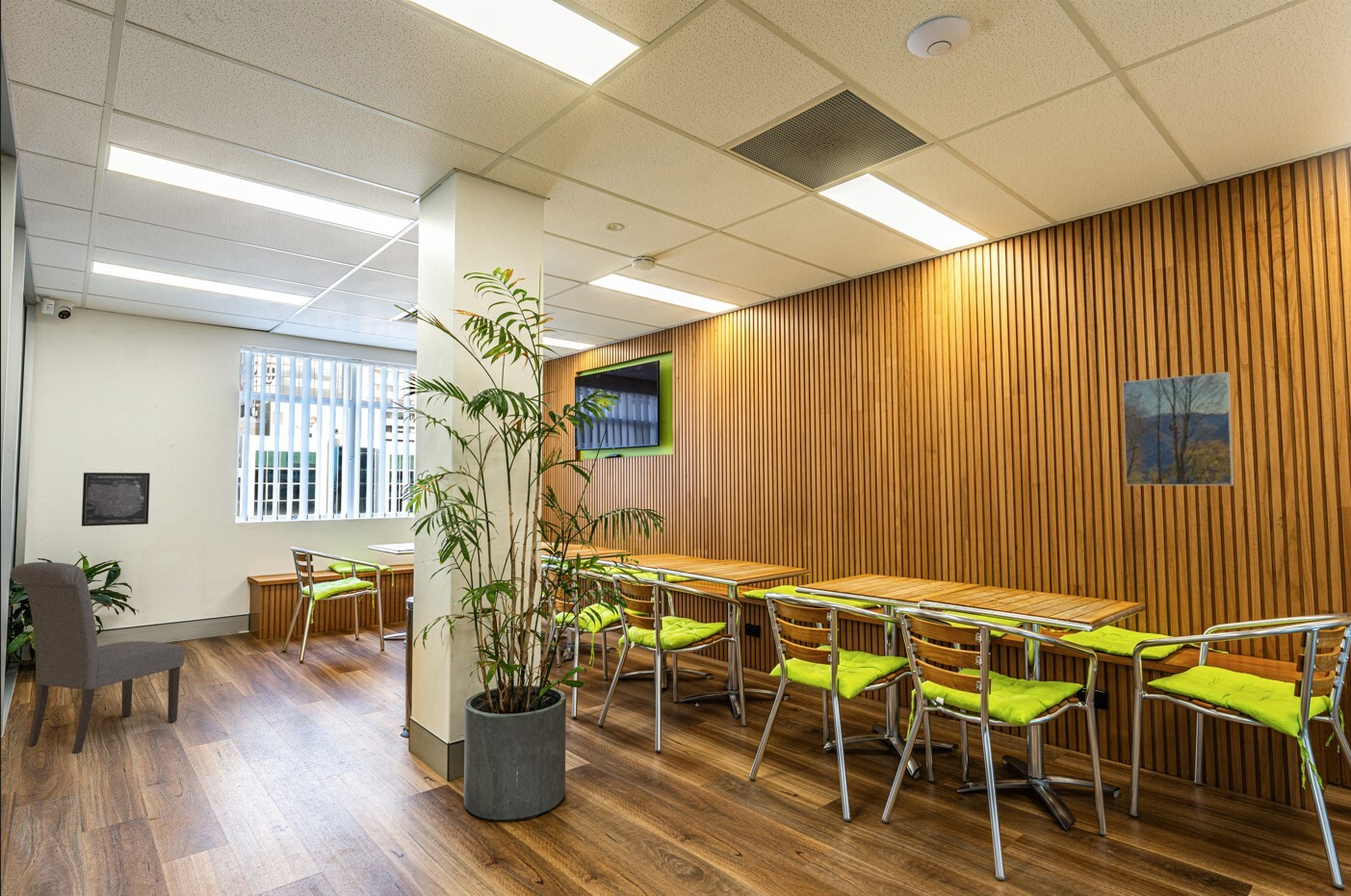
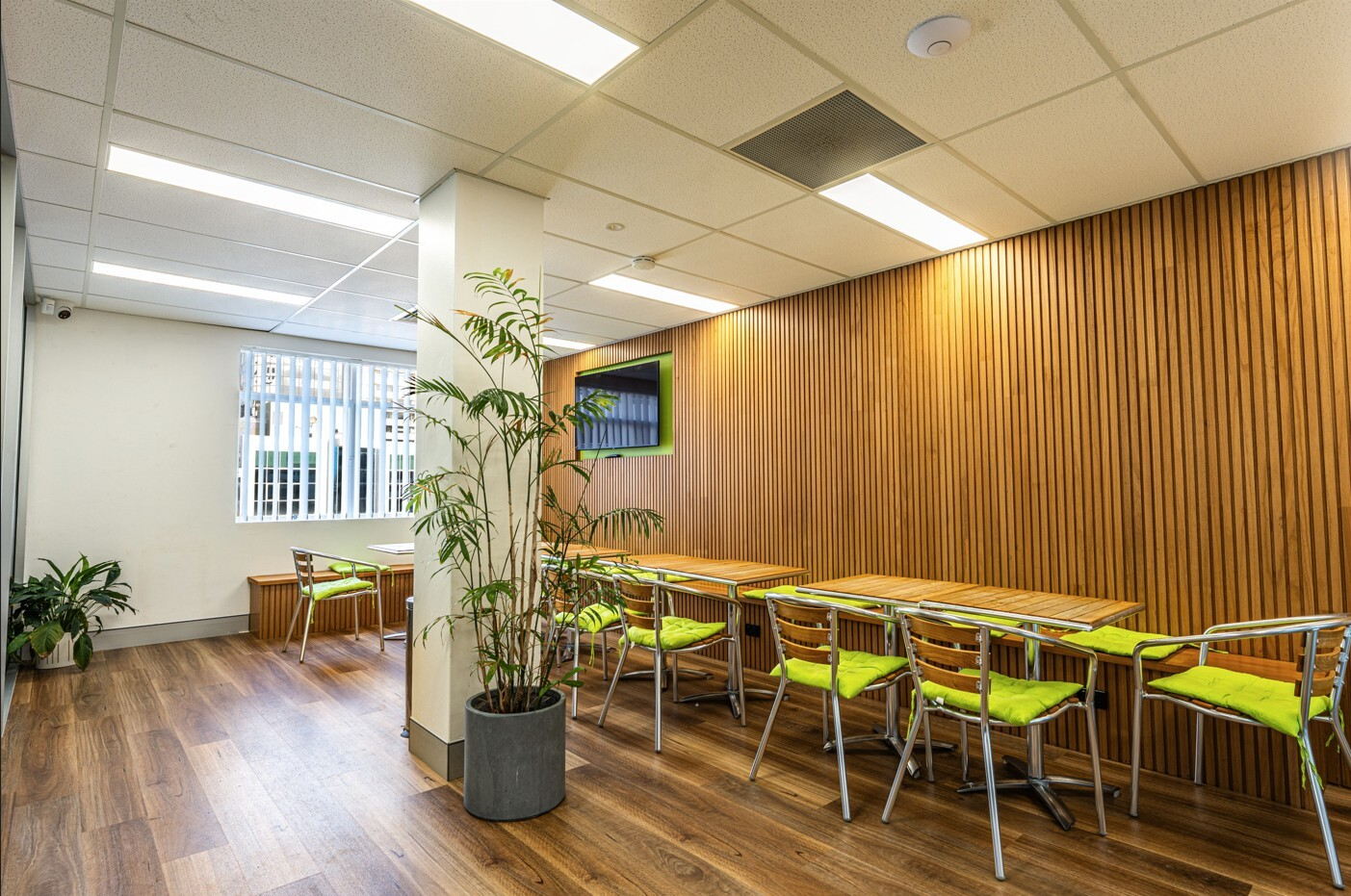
- wall art [81,472,151,527]
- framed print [1122,371,1234,486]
- chair [10,561,186,755]
